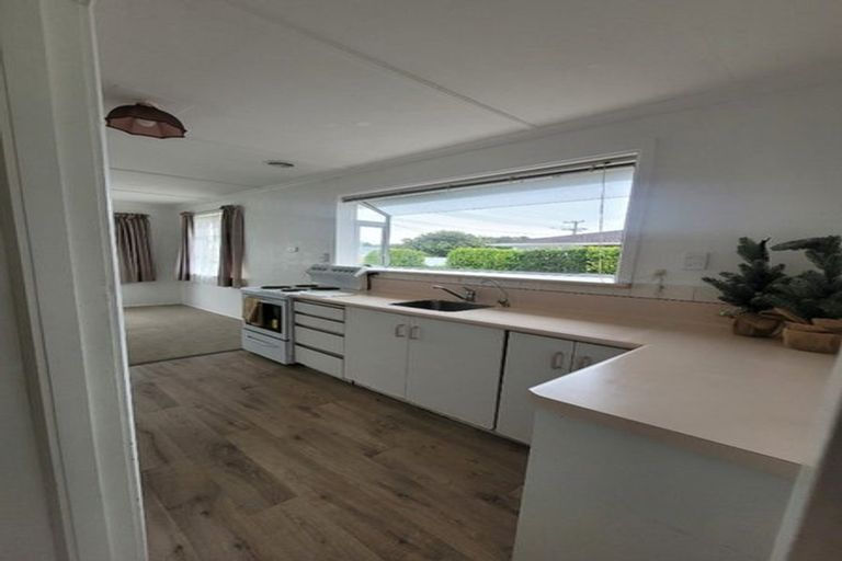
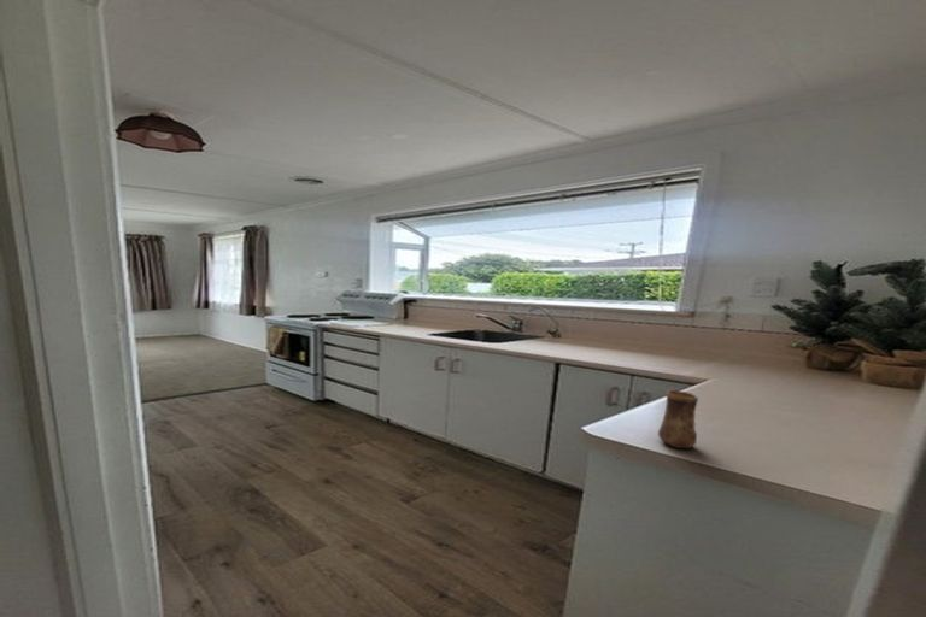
+ cup [657,389,699,449]
